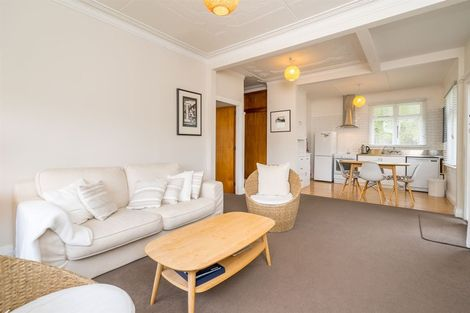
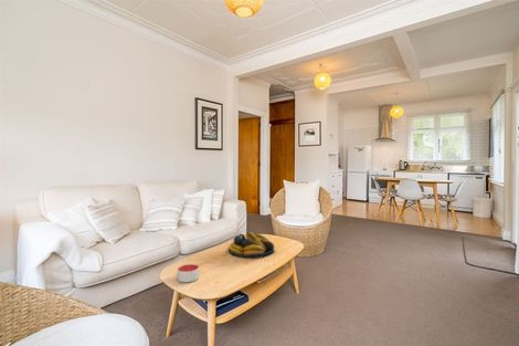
+ candle [177,263,200,283]
+ fruit bowl [227,231,276,258]
